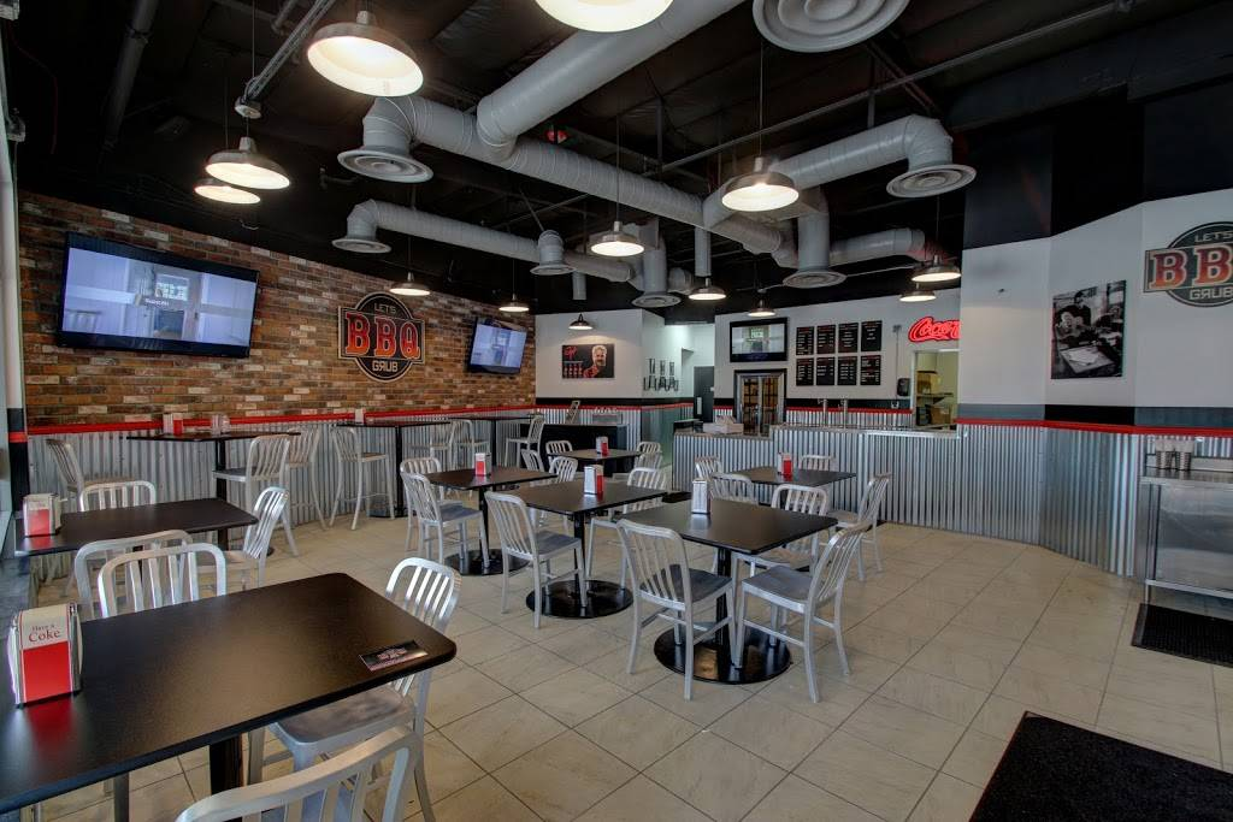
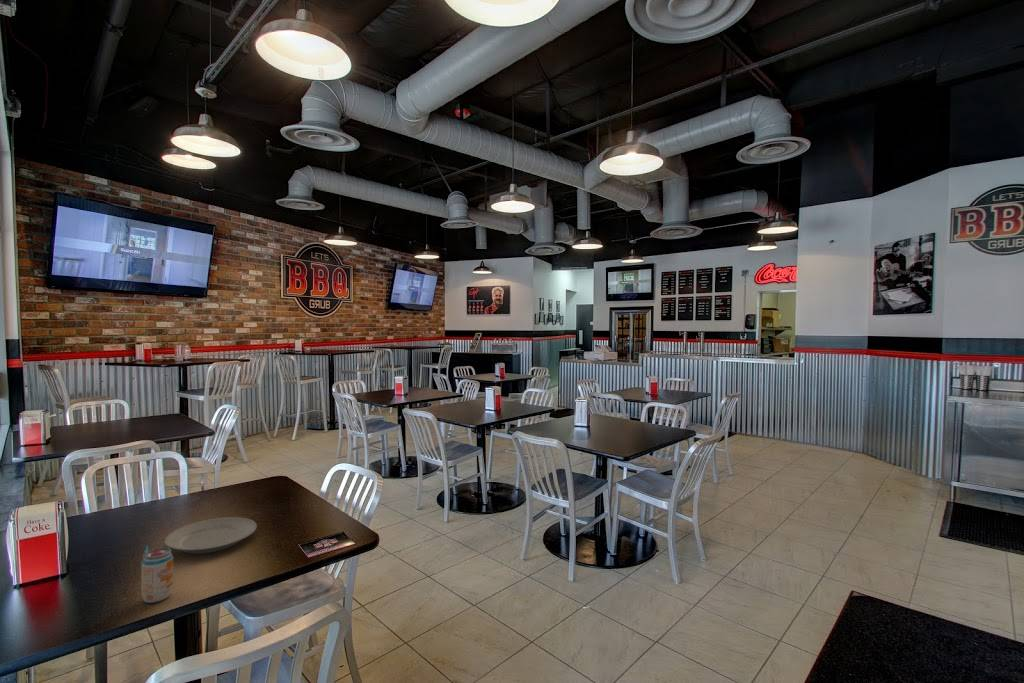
+ beverage can [140,542,175,604]
+ plate [164,516,258,555]
